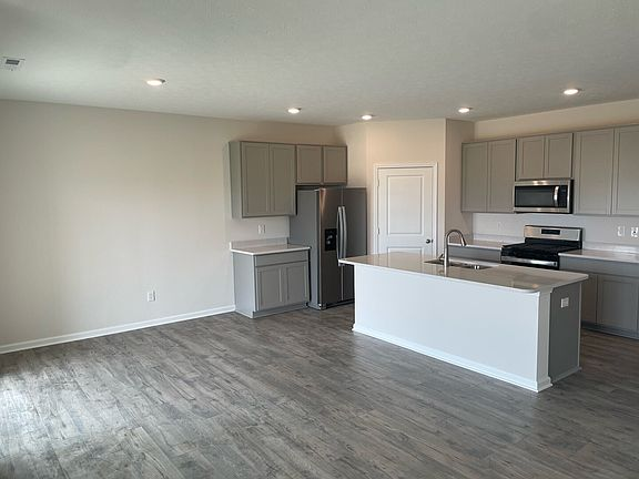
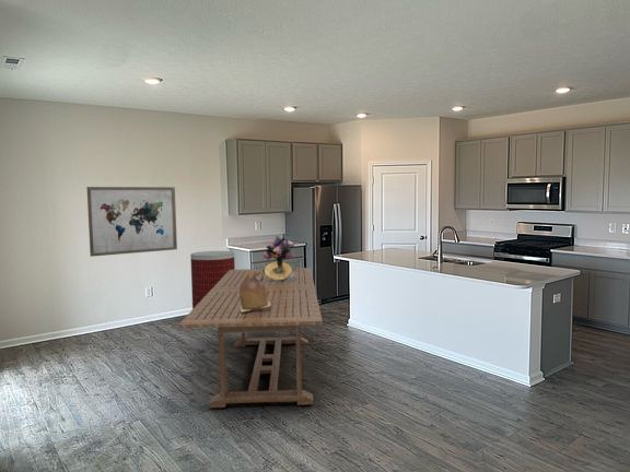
+ ceramic jug [240,272,272,312]
+ wall art [85,186,178,258]
+ dining table [177,267,324,409]
+ trash can [189,250,236,309]
+ bouquet [261,235,296,283]
